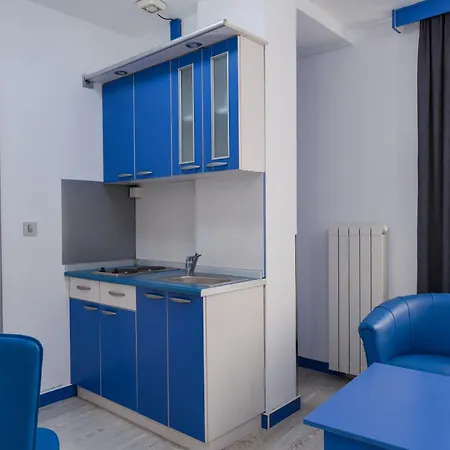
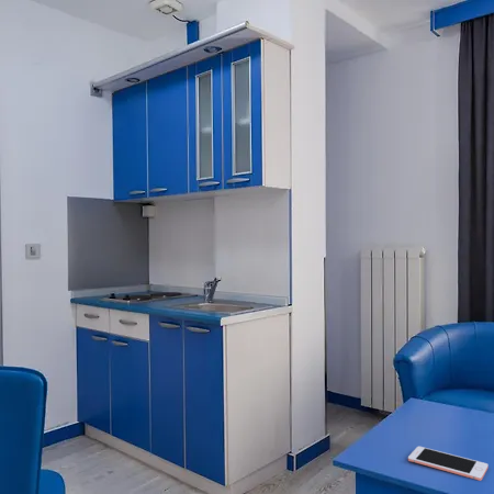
+ cell phone [407,446,490,482]
